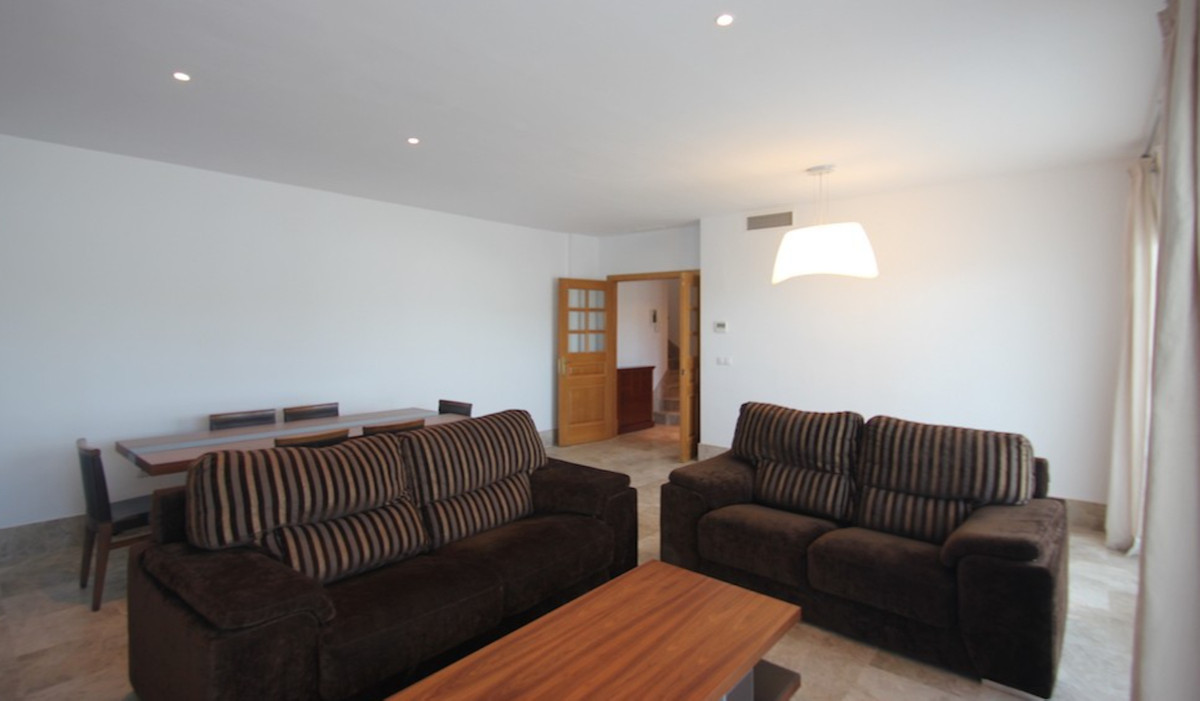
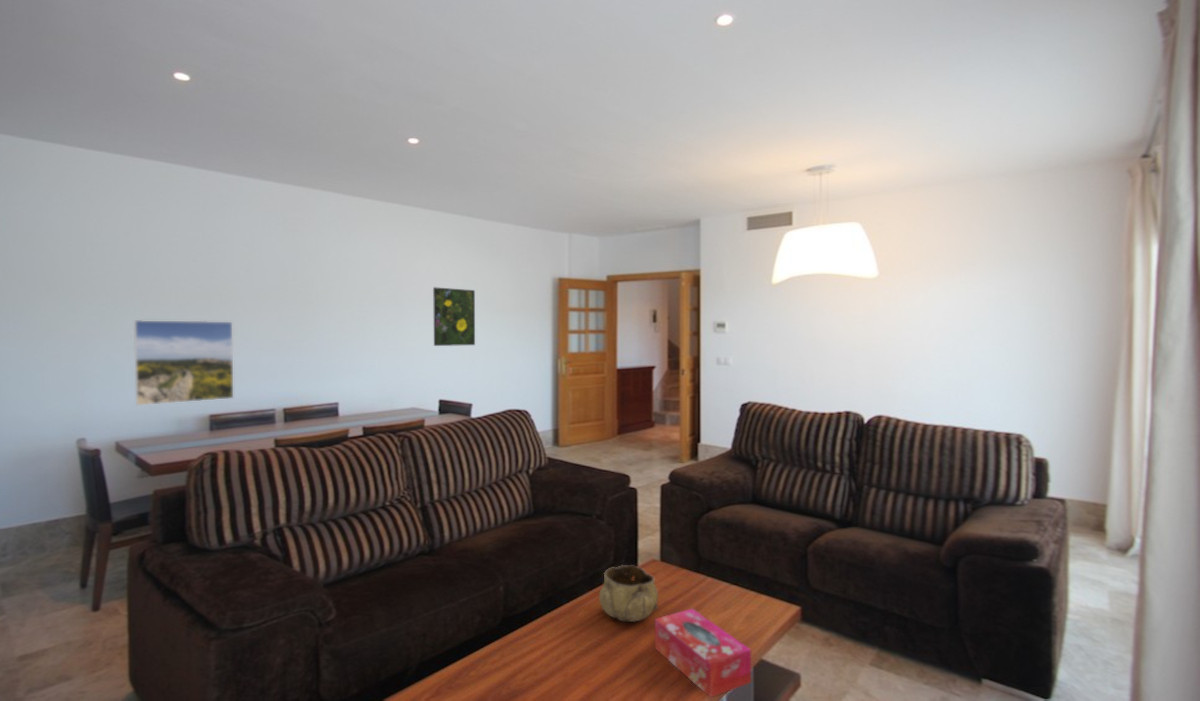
+ tissue box [654,608,752,699]
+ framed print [432,286,476,347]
+ decorative bowl [598,564,659,623]
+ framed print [133,319,234,406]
